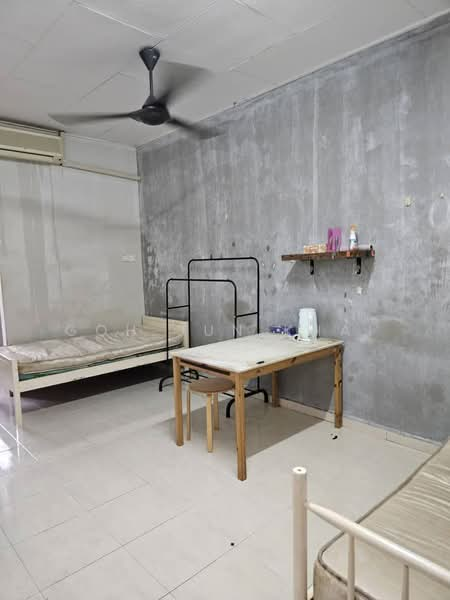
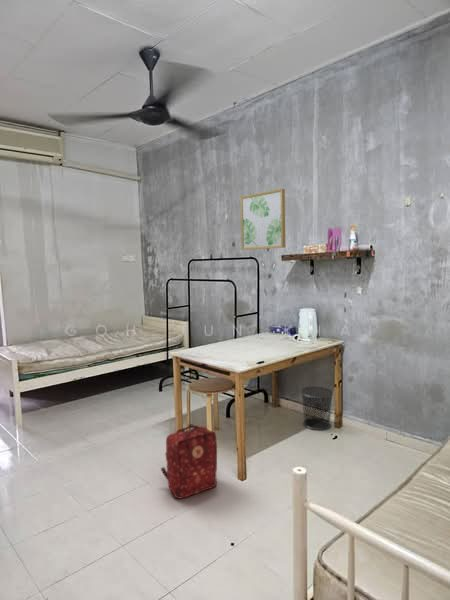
+ backpack [160,423,218,500]
+ wall art [240,188,286,251]
+ waste bin [299,385,334,431]
